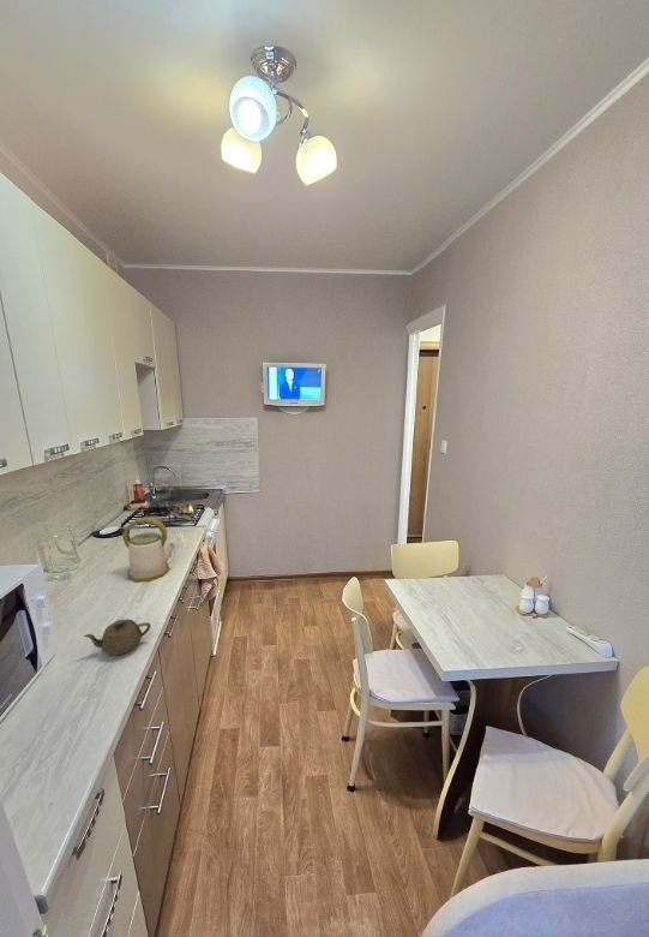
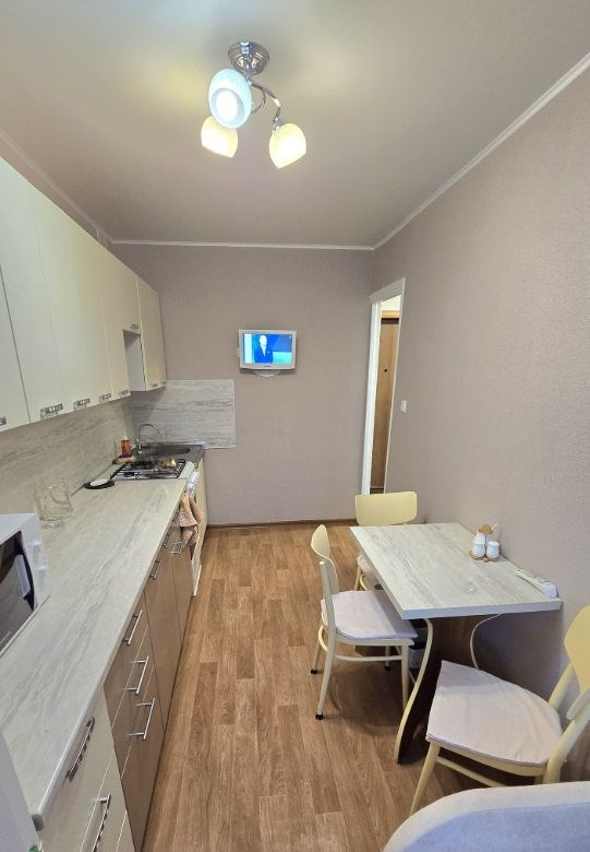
- kettle [122,517,176,583]
- teapot [83,619,152,657]
